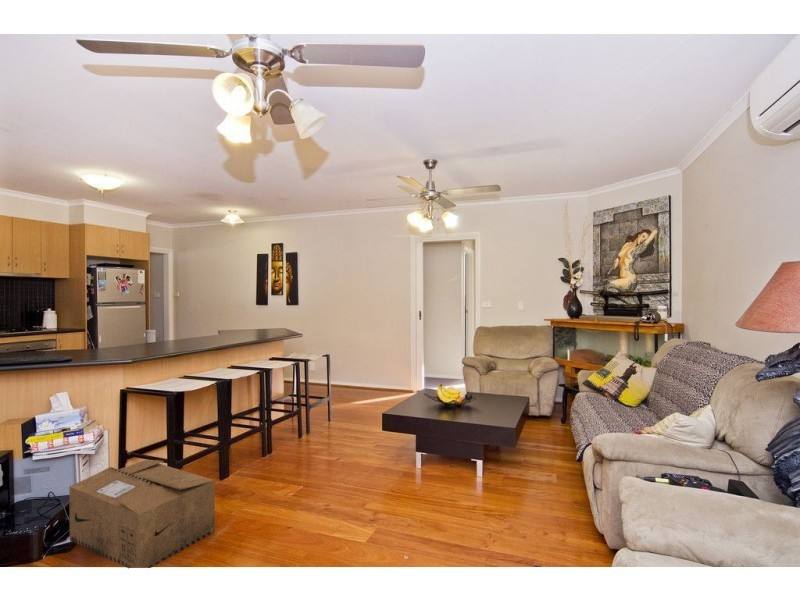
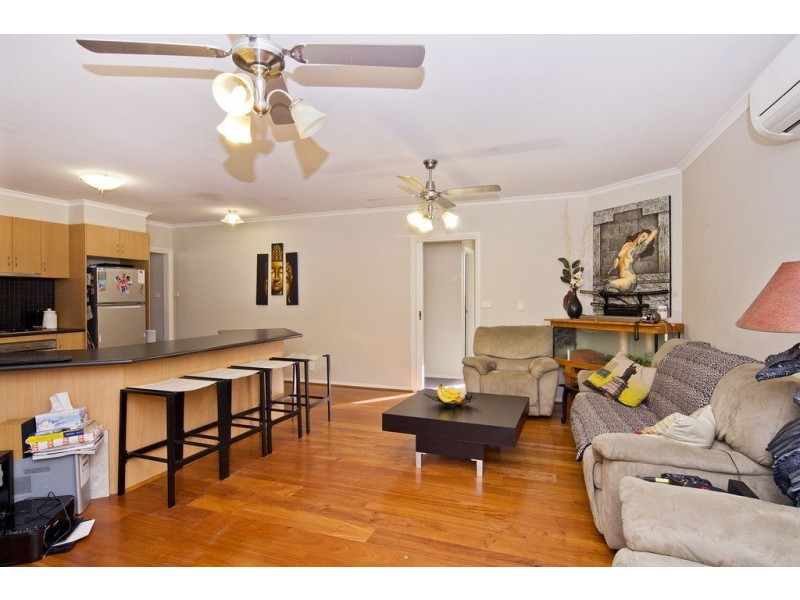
- cardboard box [68,459,216,569]
